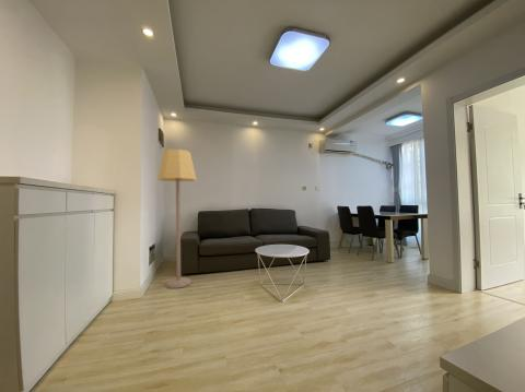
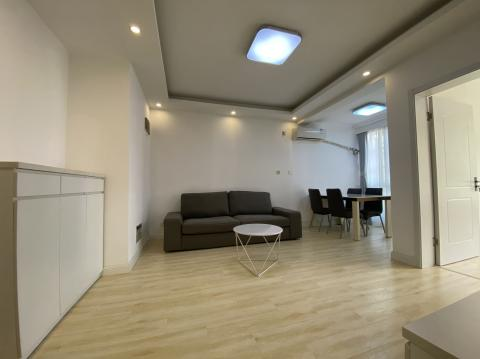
- lamp [156,149,198,289]
